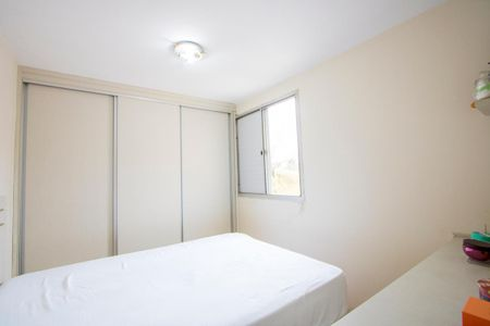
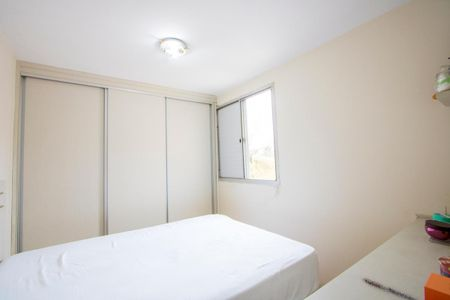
+ pen [362,277,418,300]
